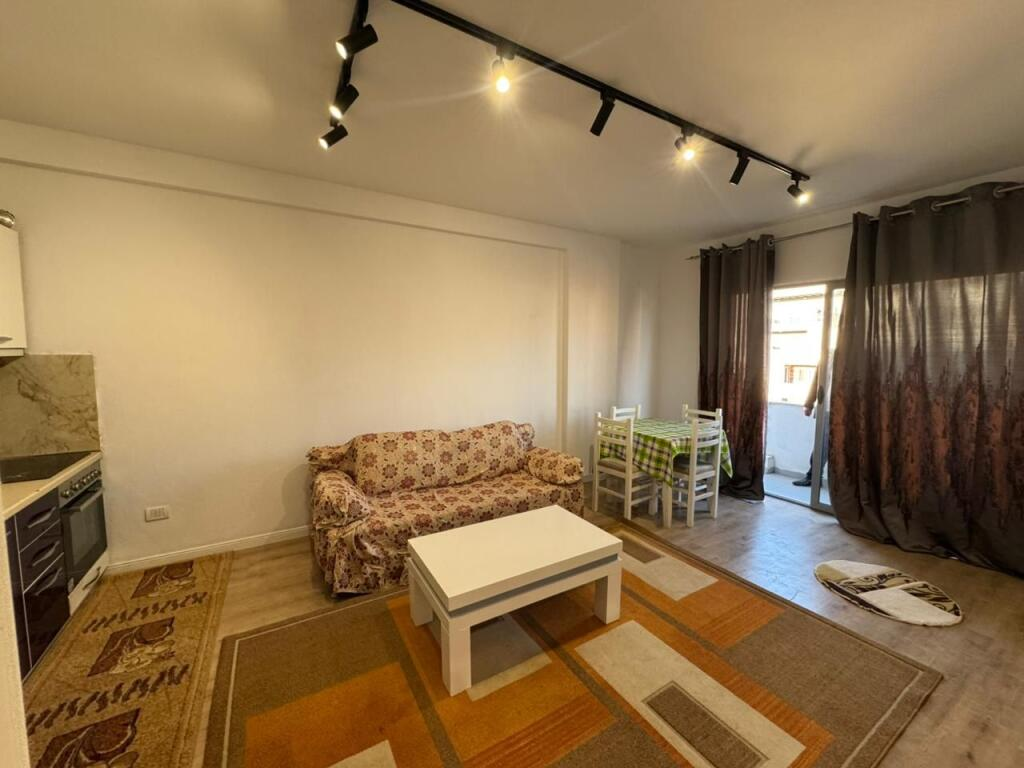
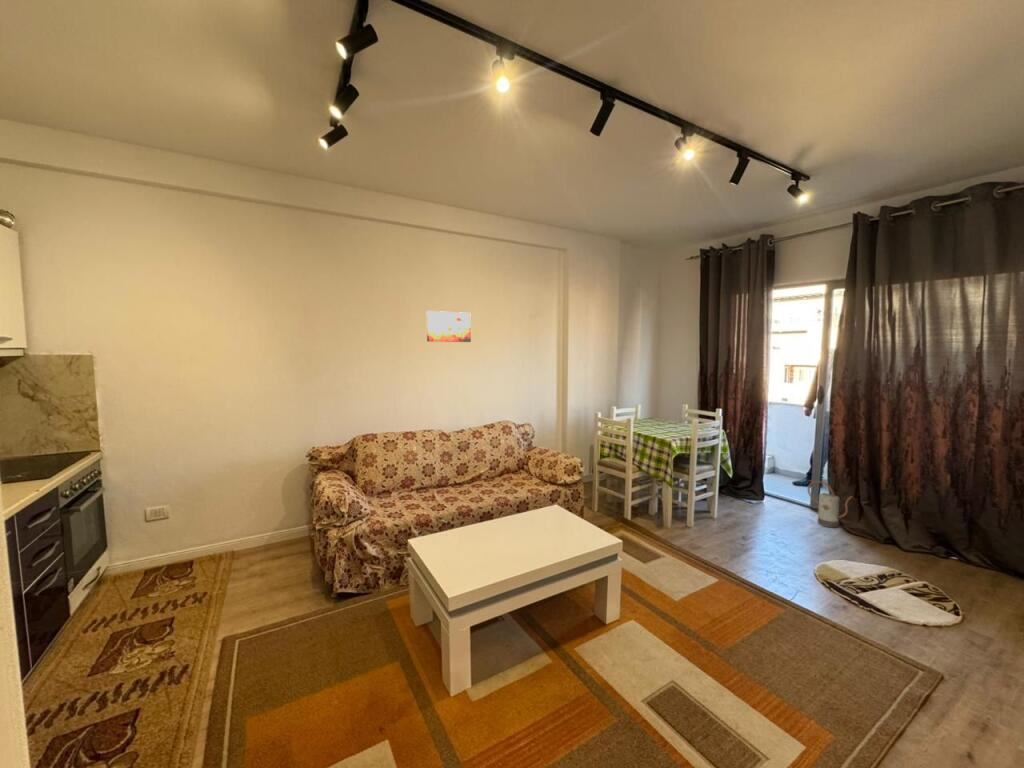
+ wall art [426,310,472,343]
+ watering can [807,480,854,529]
